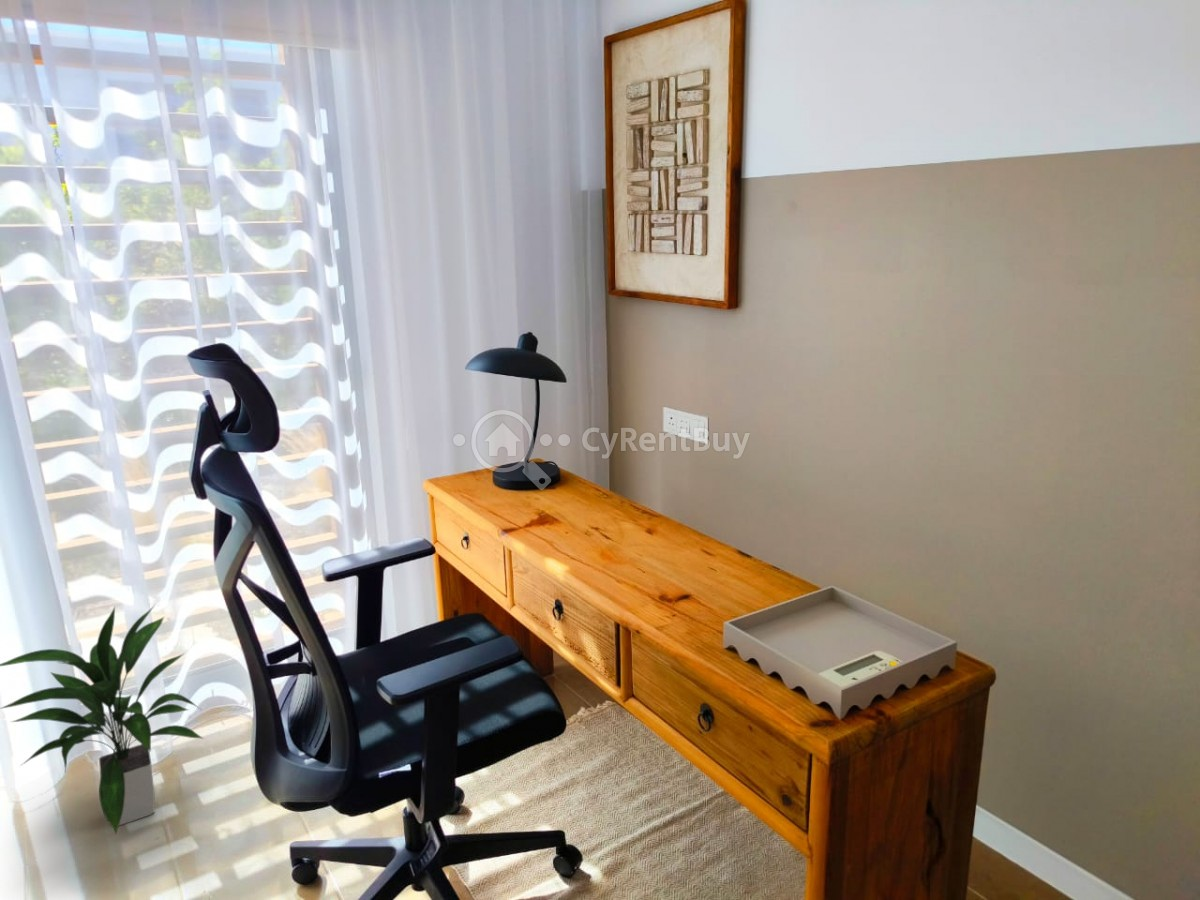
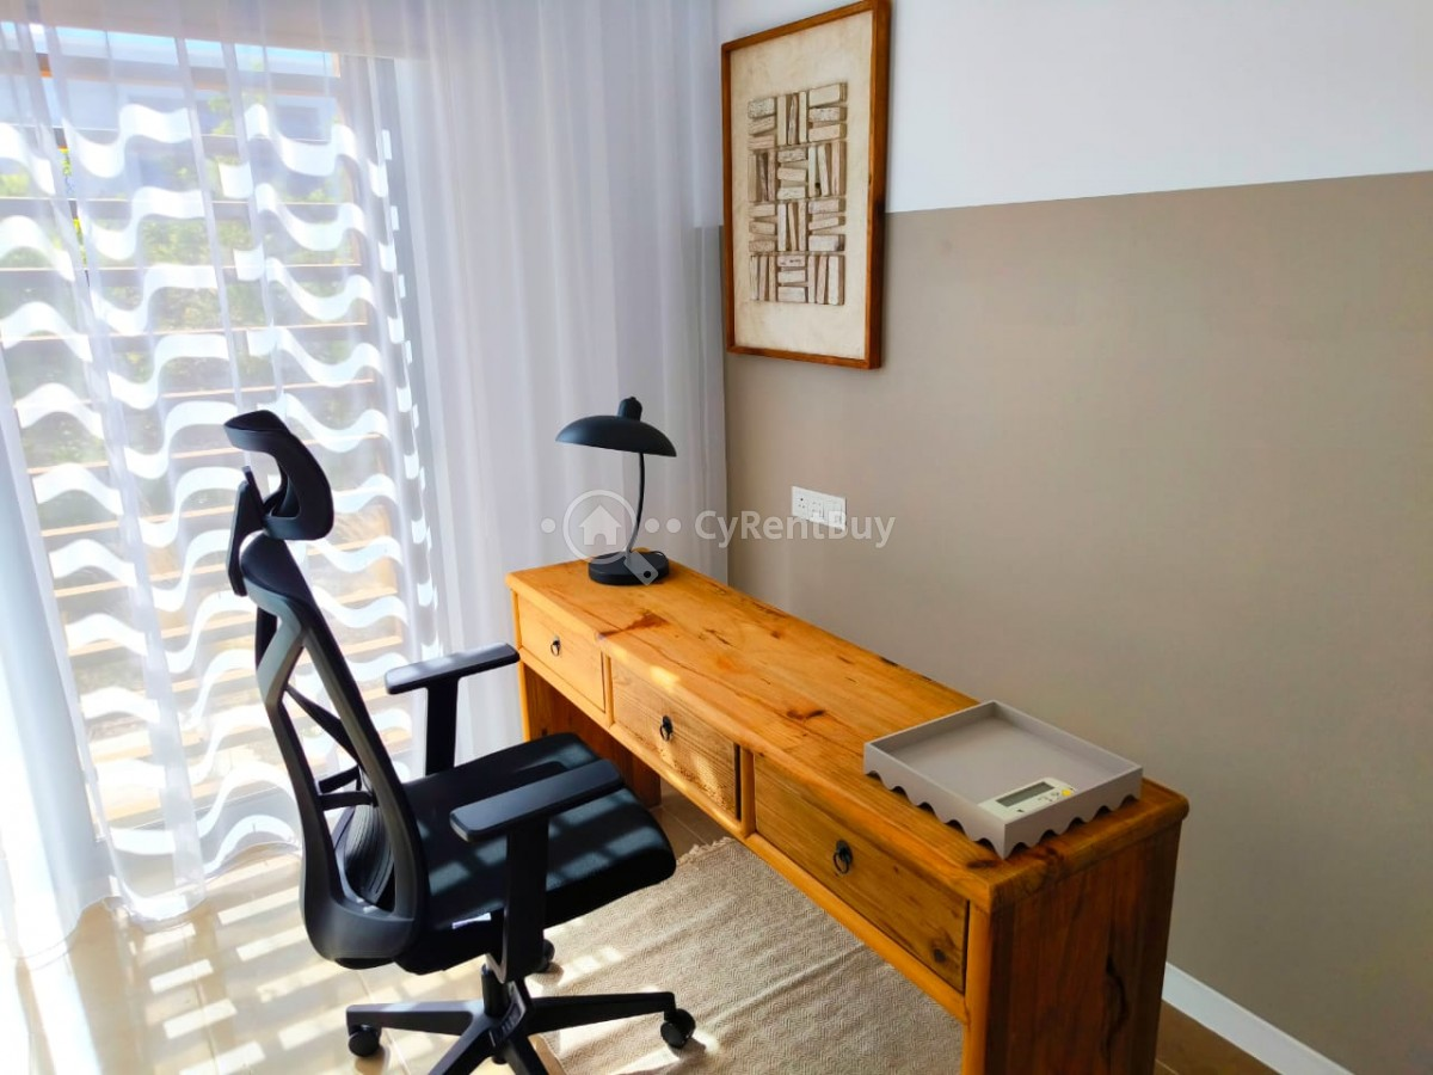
- indoor plant [0,604,205,835]
